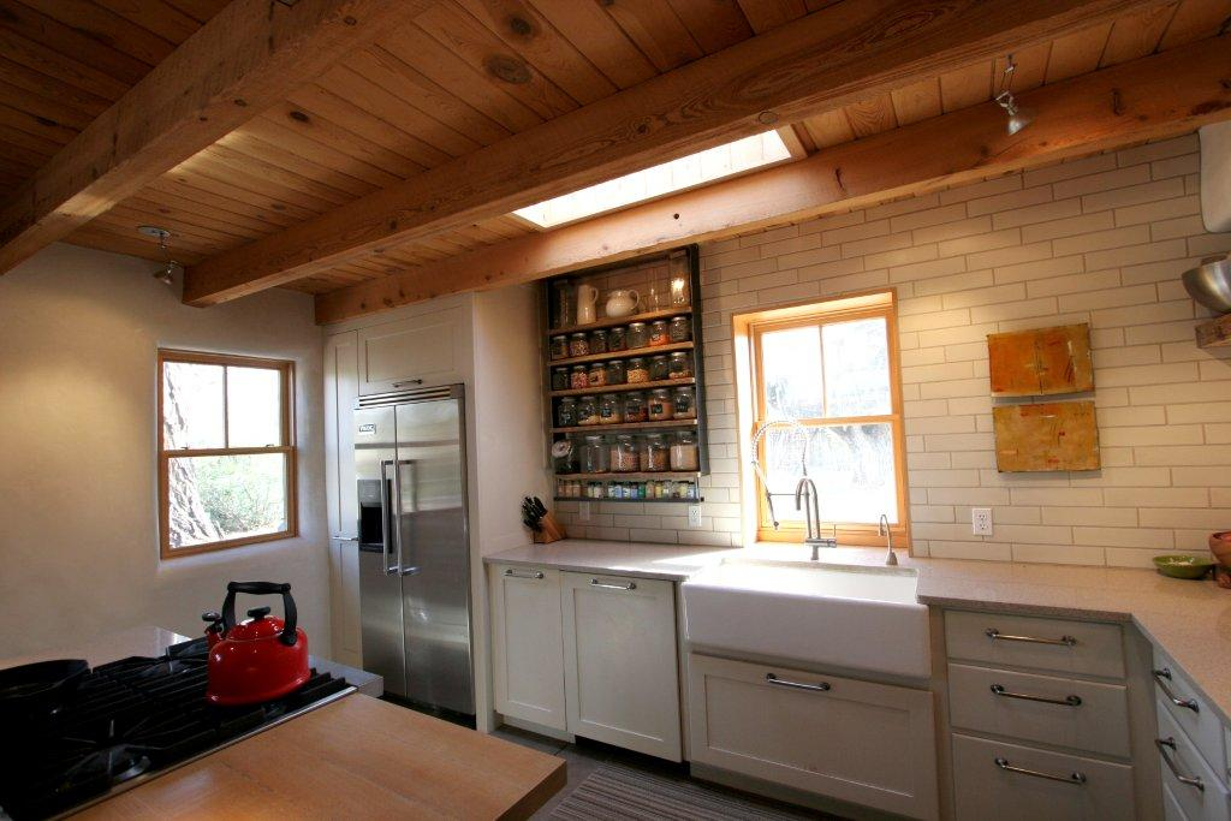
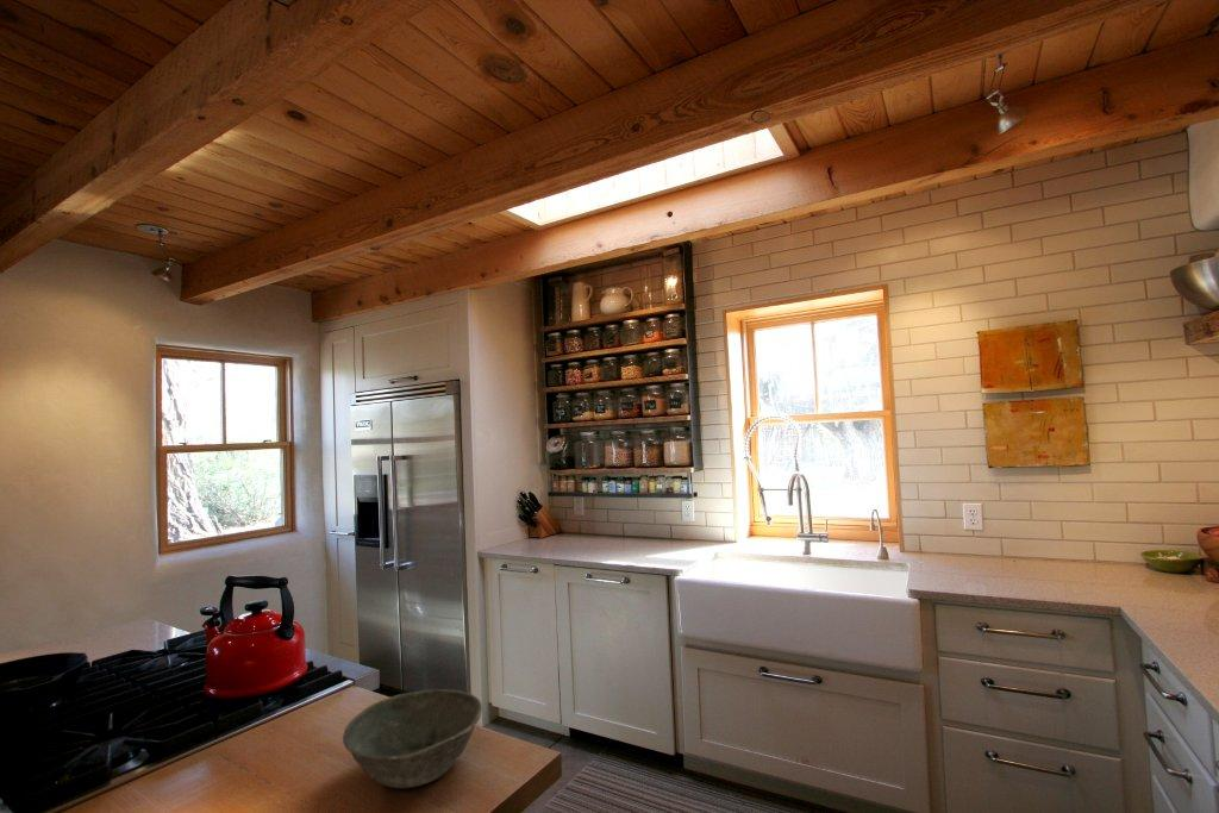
+ bowl [342,688,483,789]
